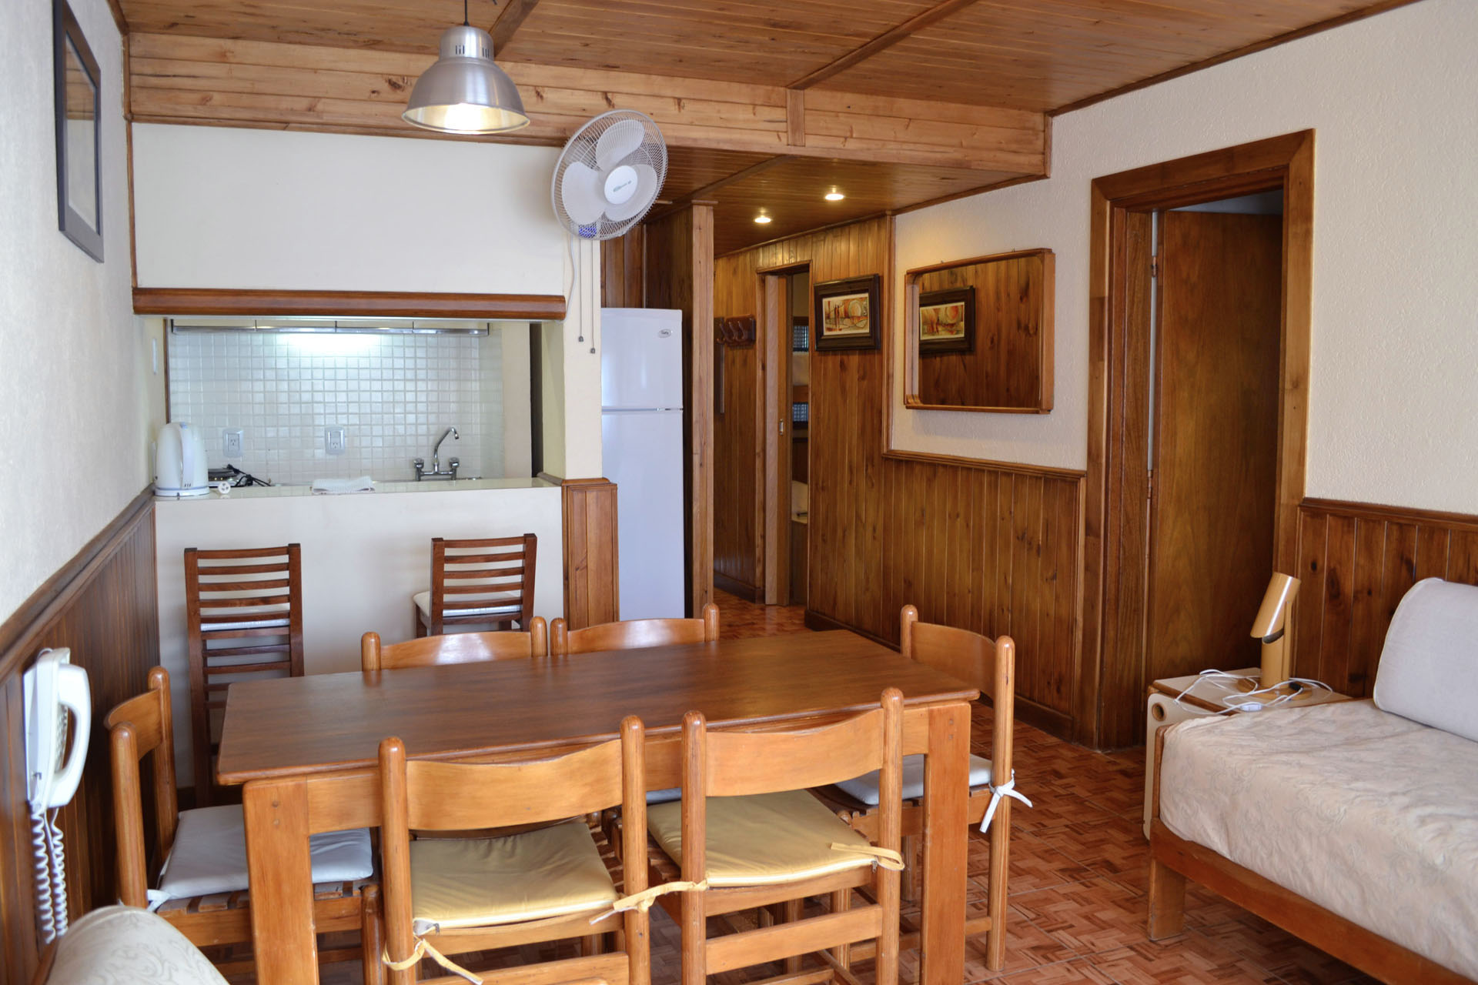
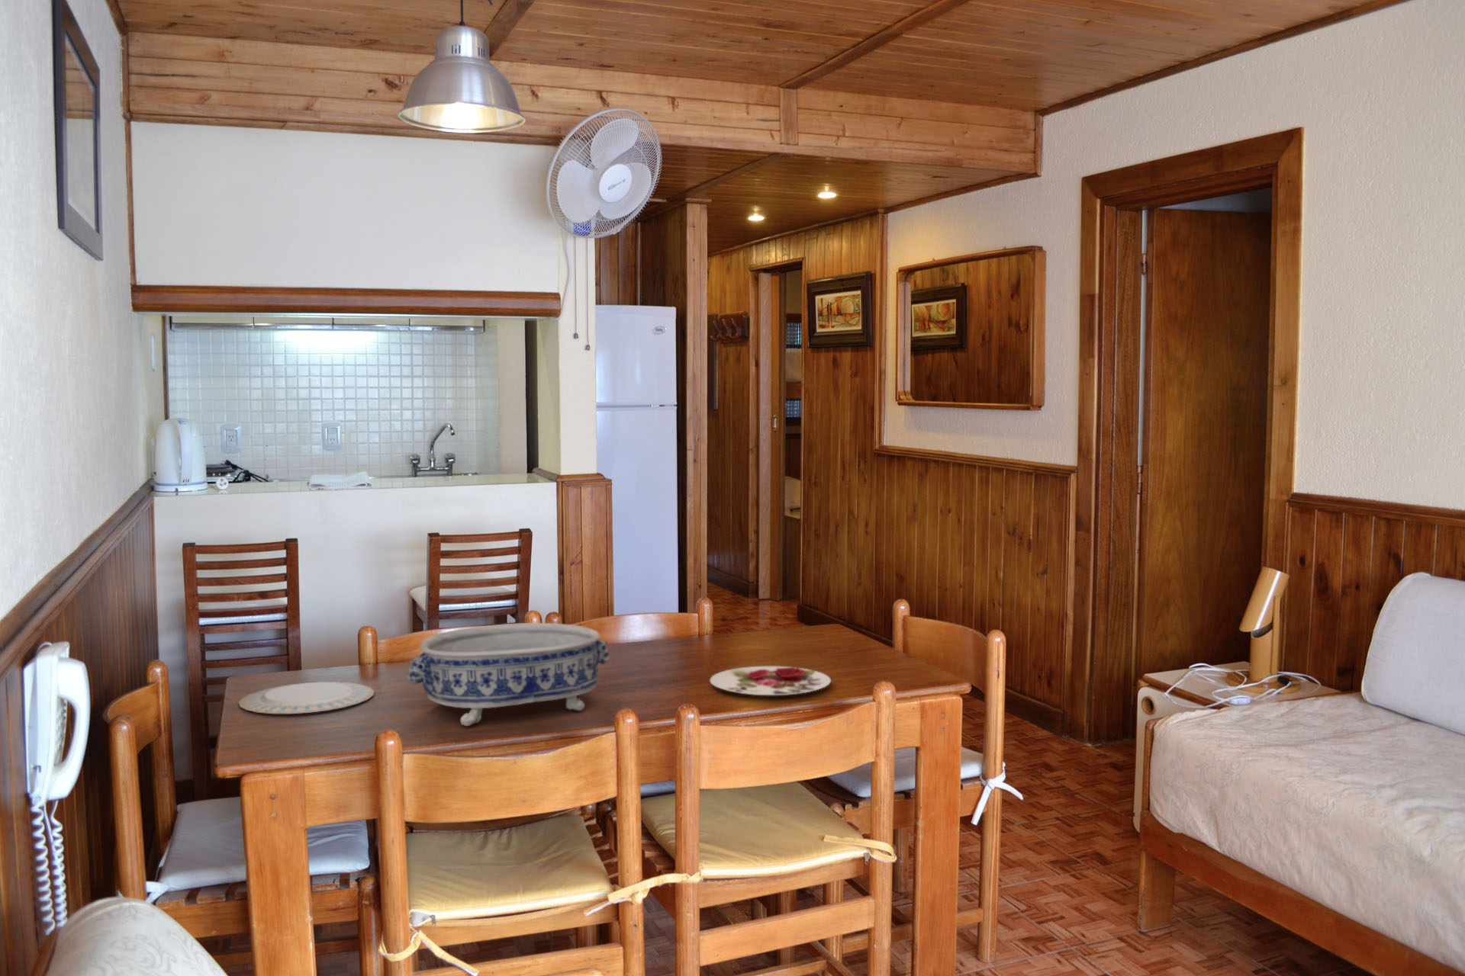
+ decorative bowl [408,622,610,727]
+ chinaware [238,681,375,715]
+ plate [709,666,832,696]
